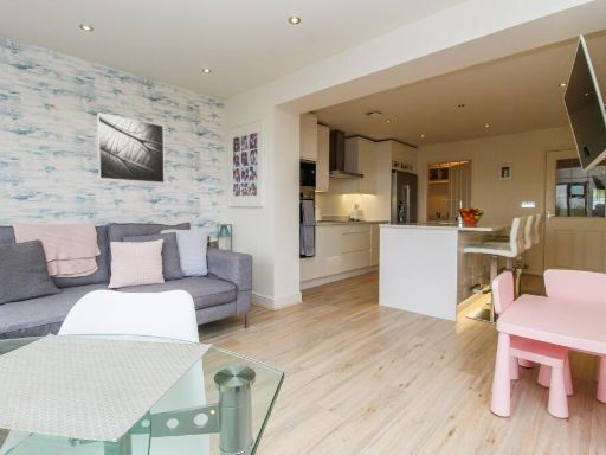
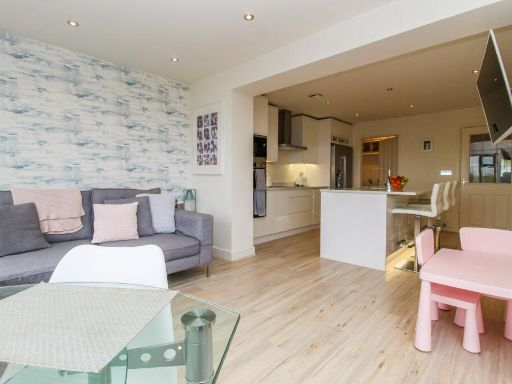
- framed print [96,111,166,185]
